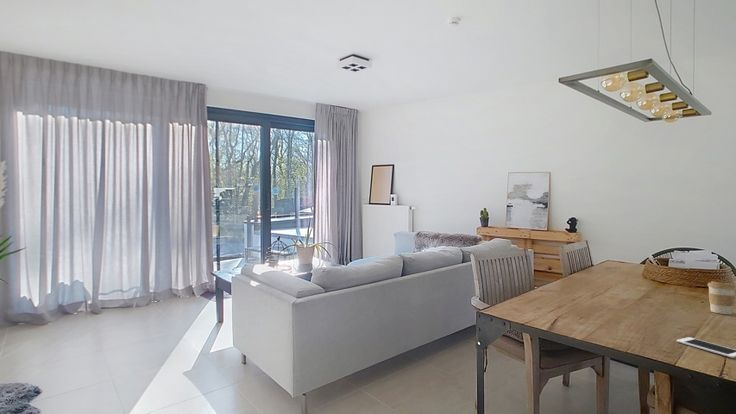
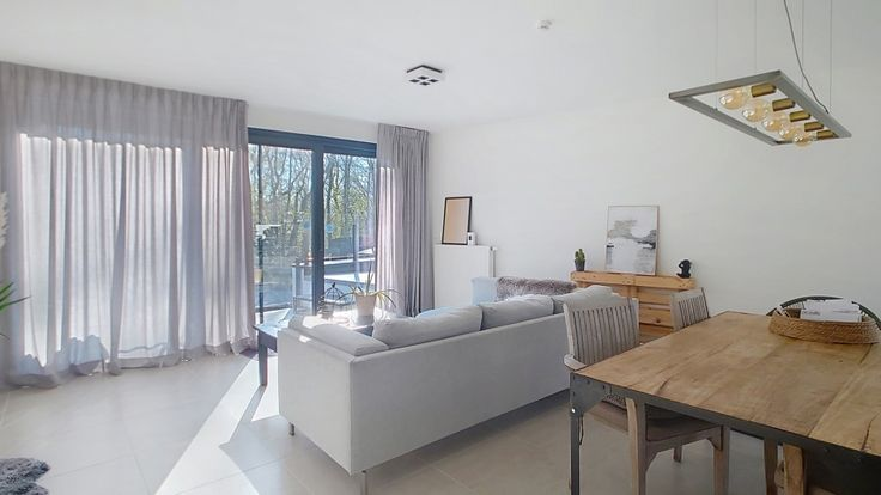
- cell phone [676,336,736,359]
- coffee cup [707,280,736,315]
